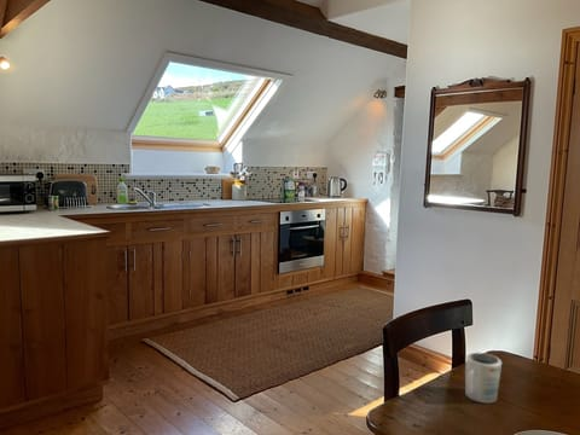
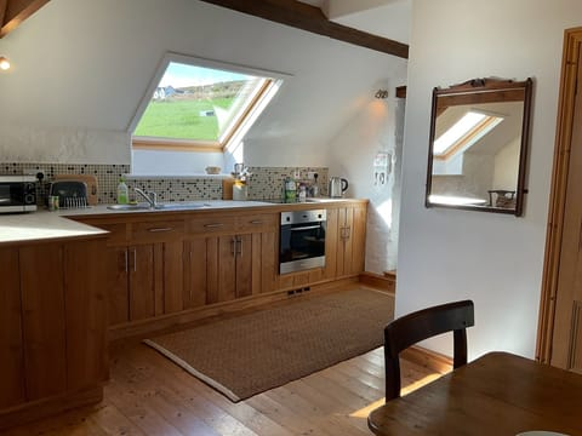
- mug [464,352,503,404]
